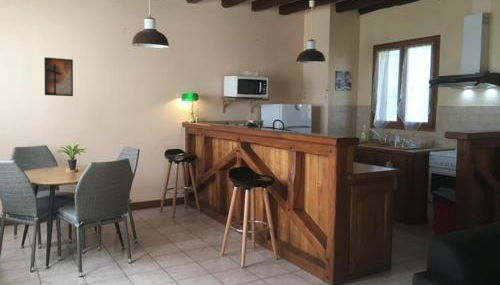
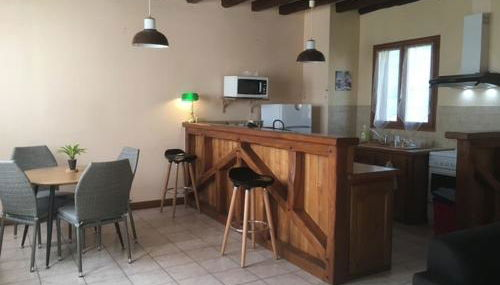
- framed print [43,56,74,97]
